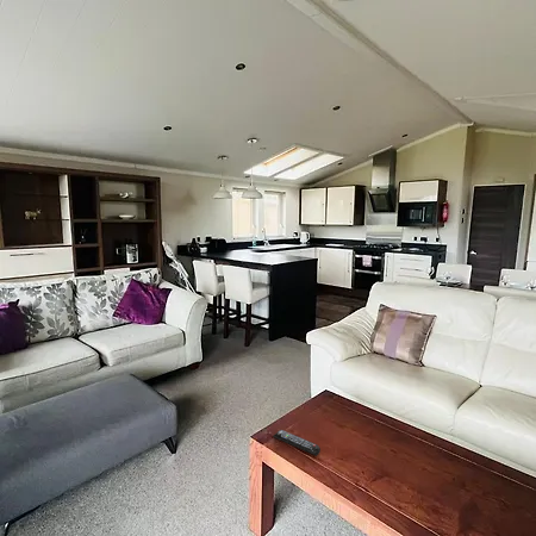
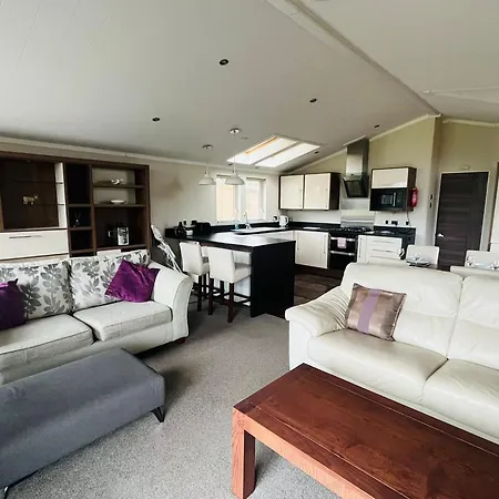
- remote control [272,429,322,456]
